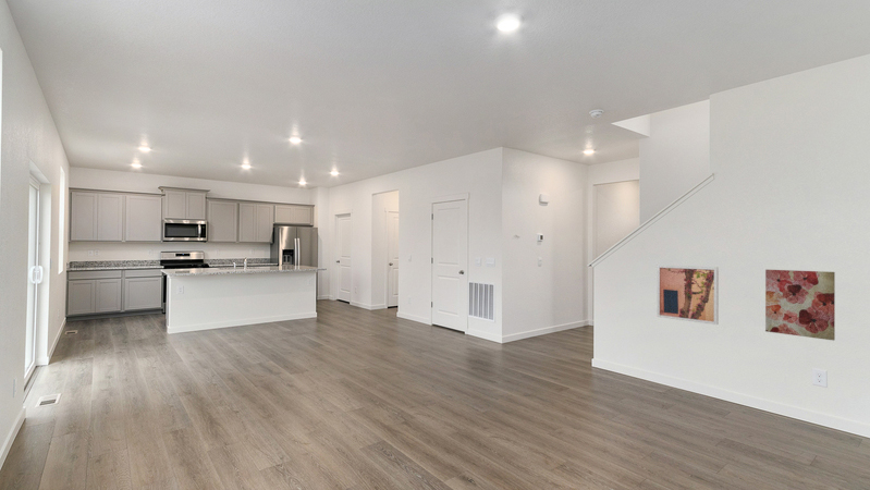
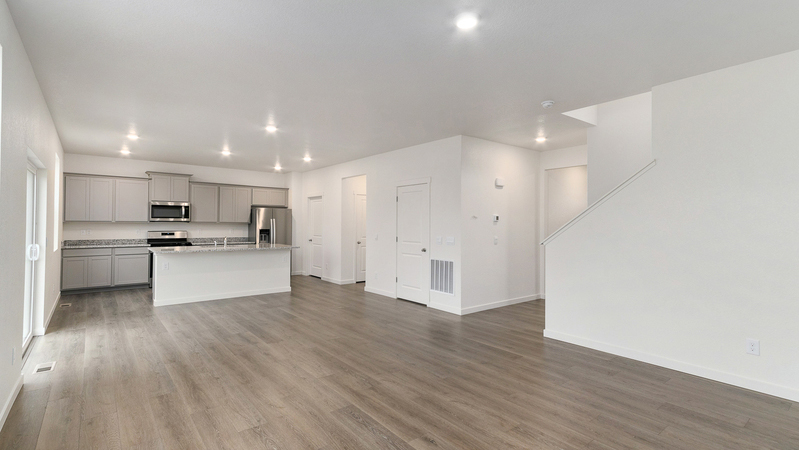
- wall art [657,265,720,326]
- wall art [764,269,836,342]
